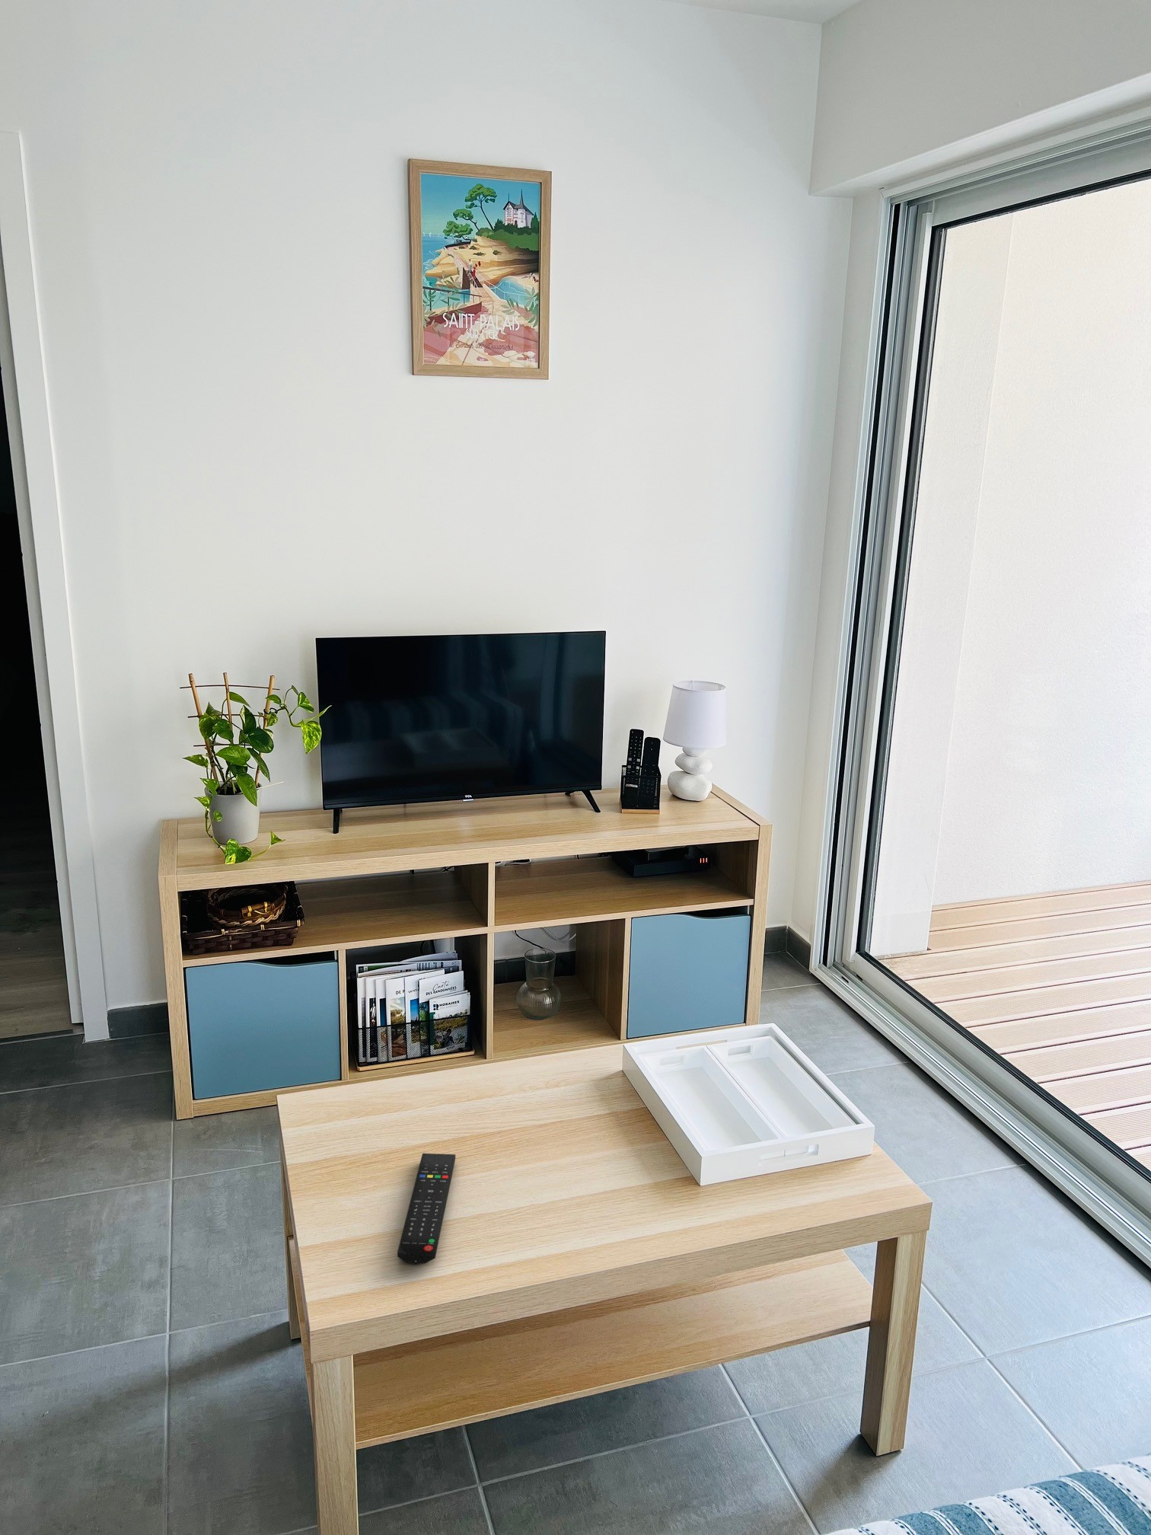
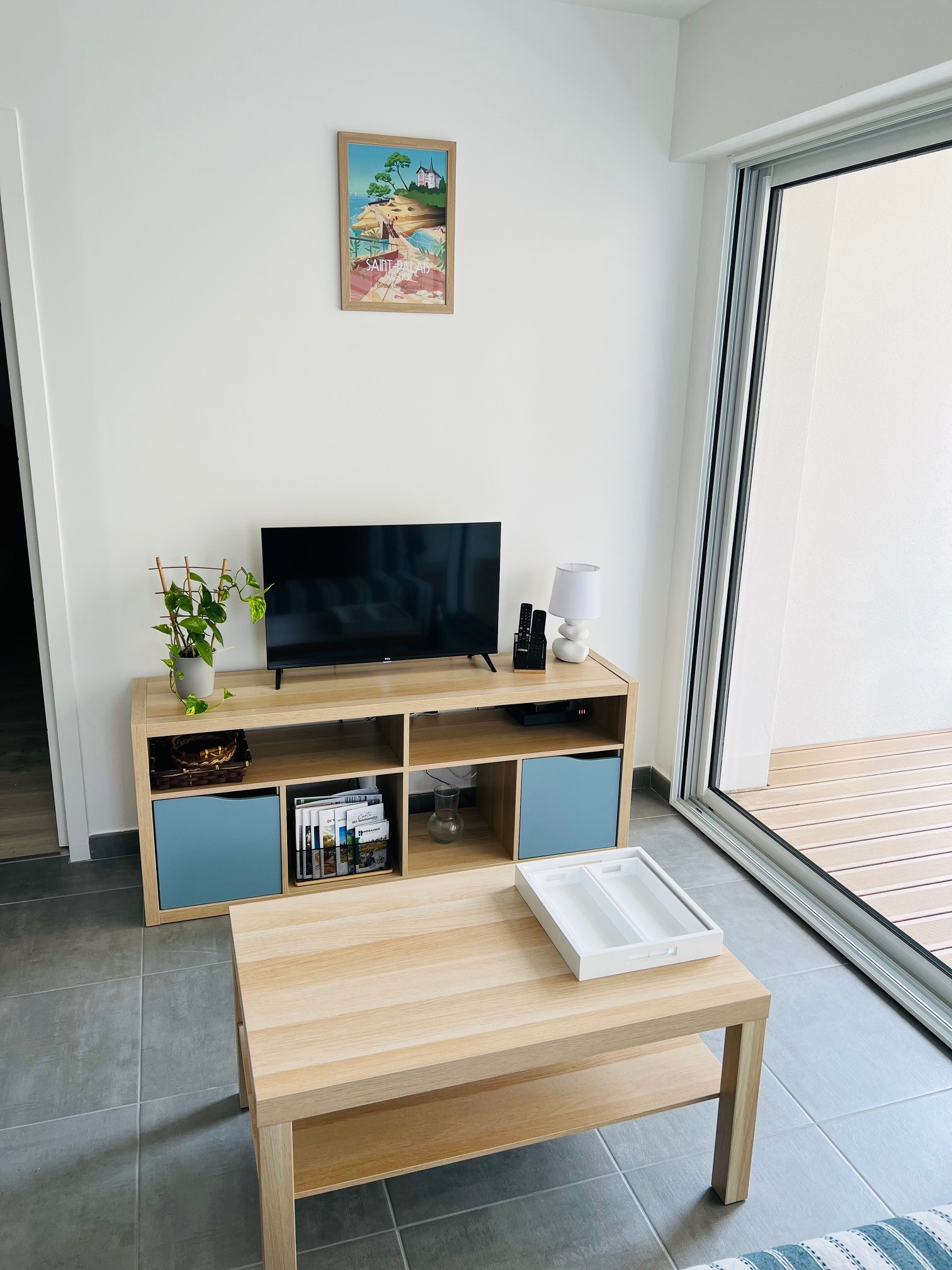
- remote control [397,1153,456,1264]
